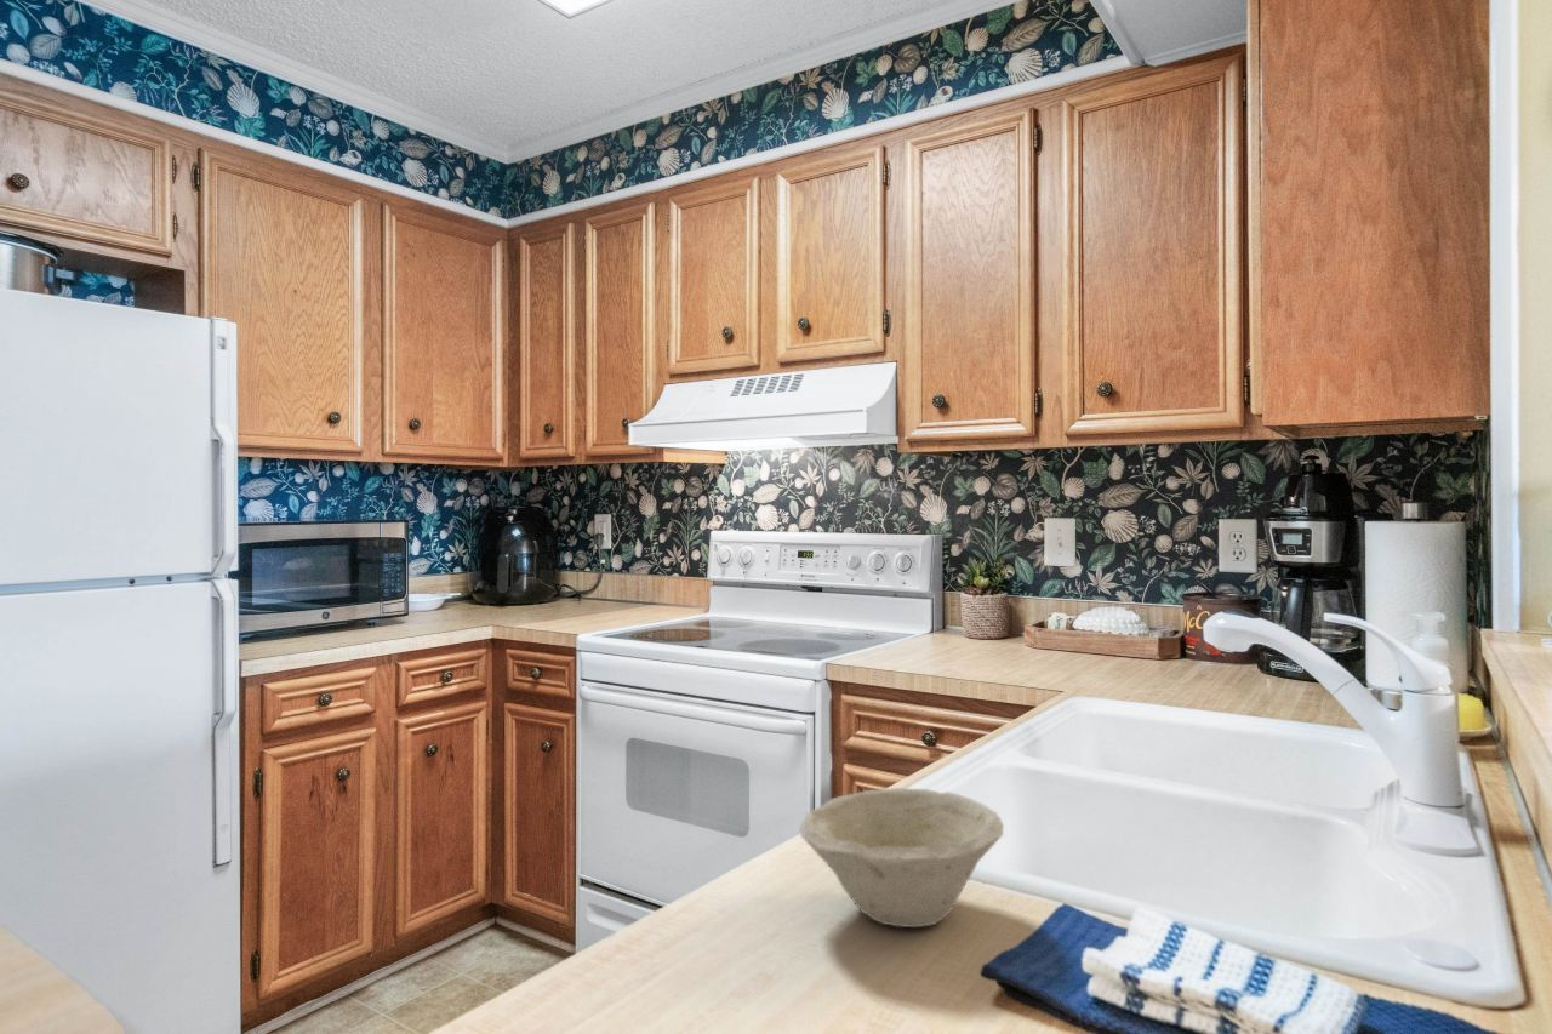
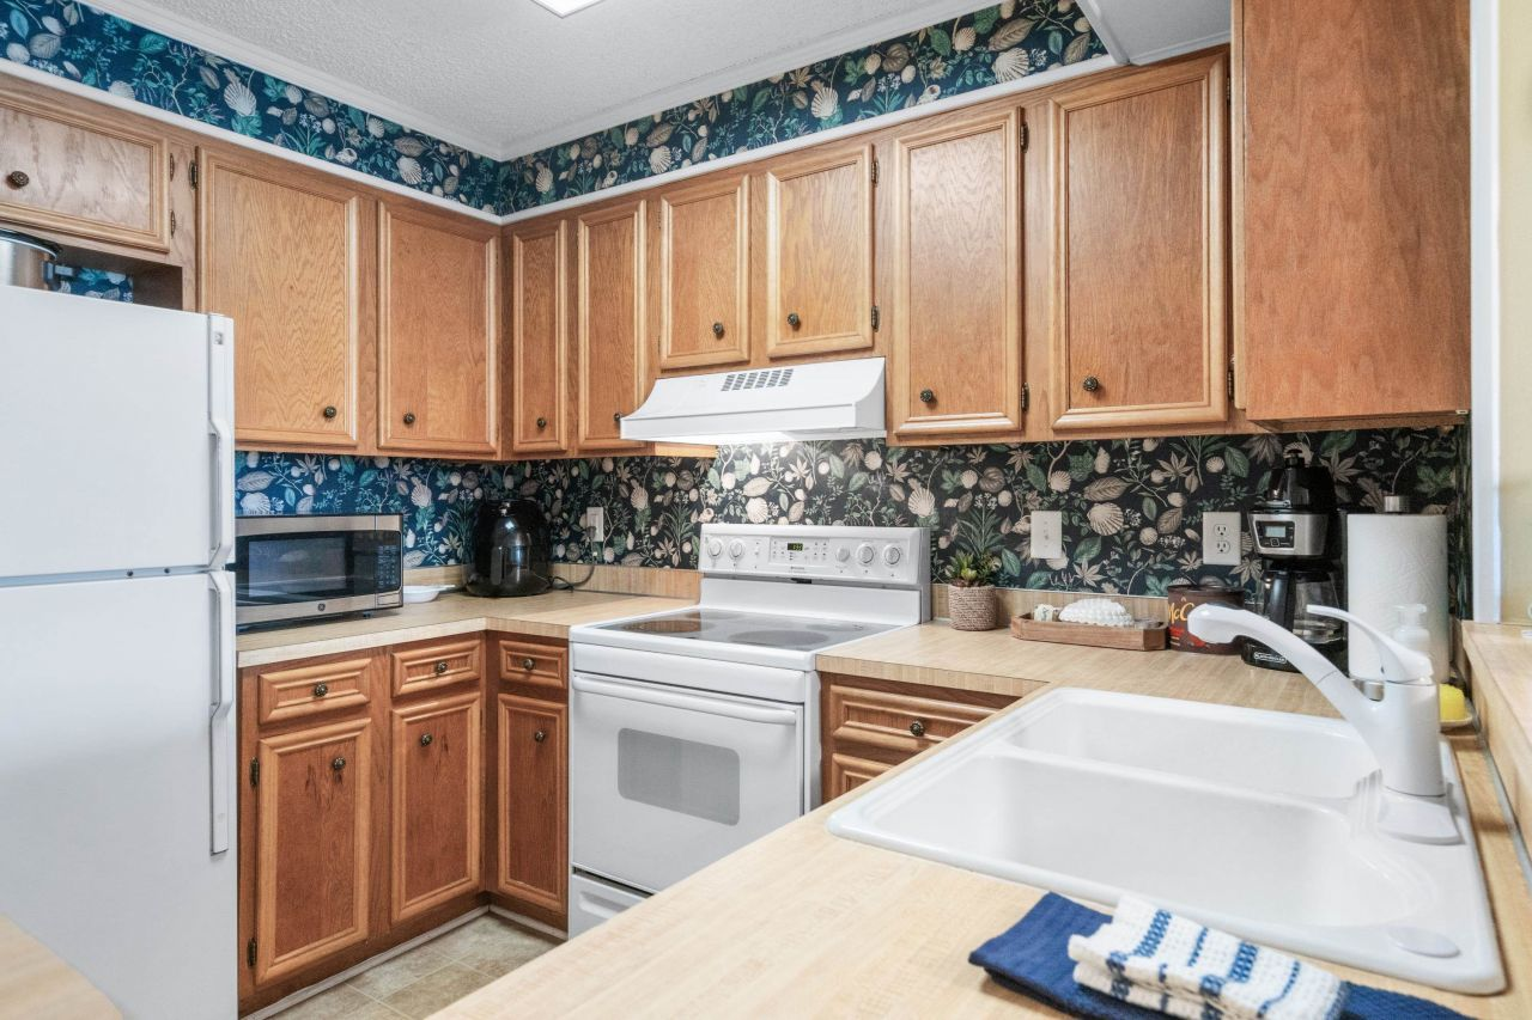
- bowl [798,787,1005,929]
